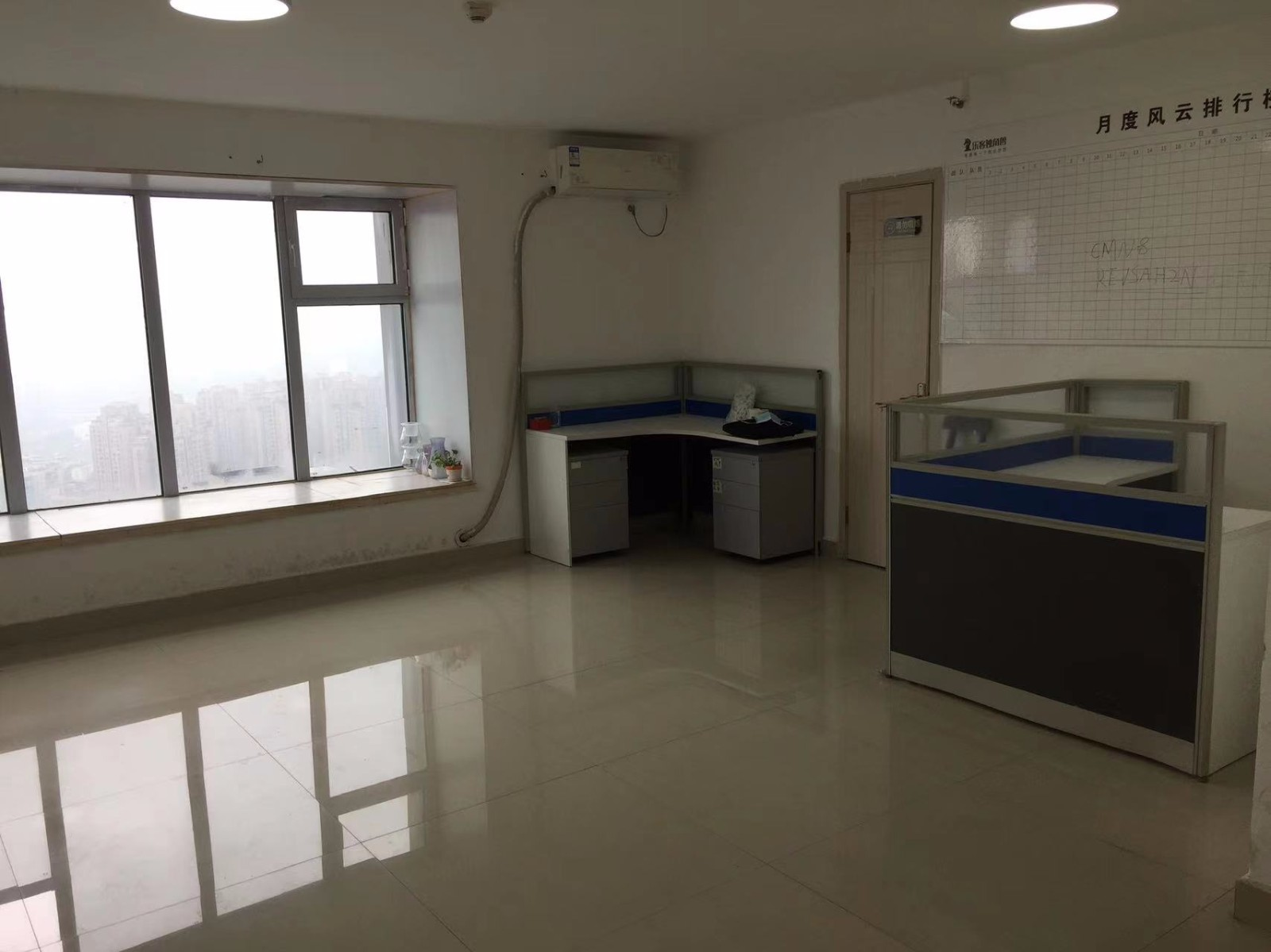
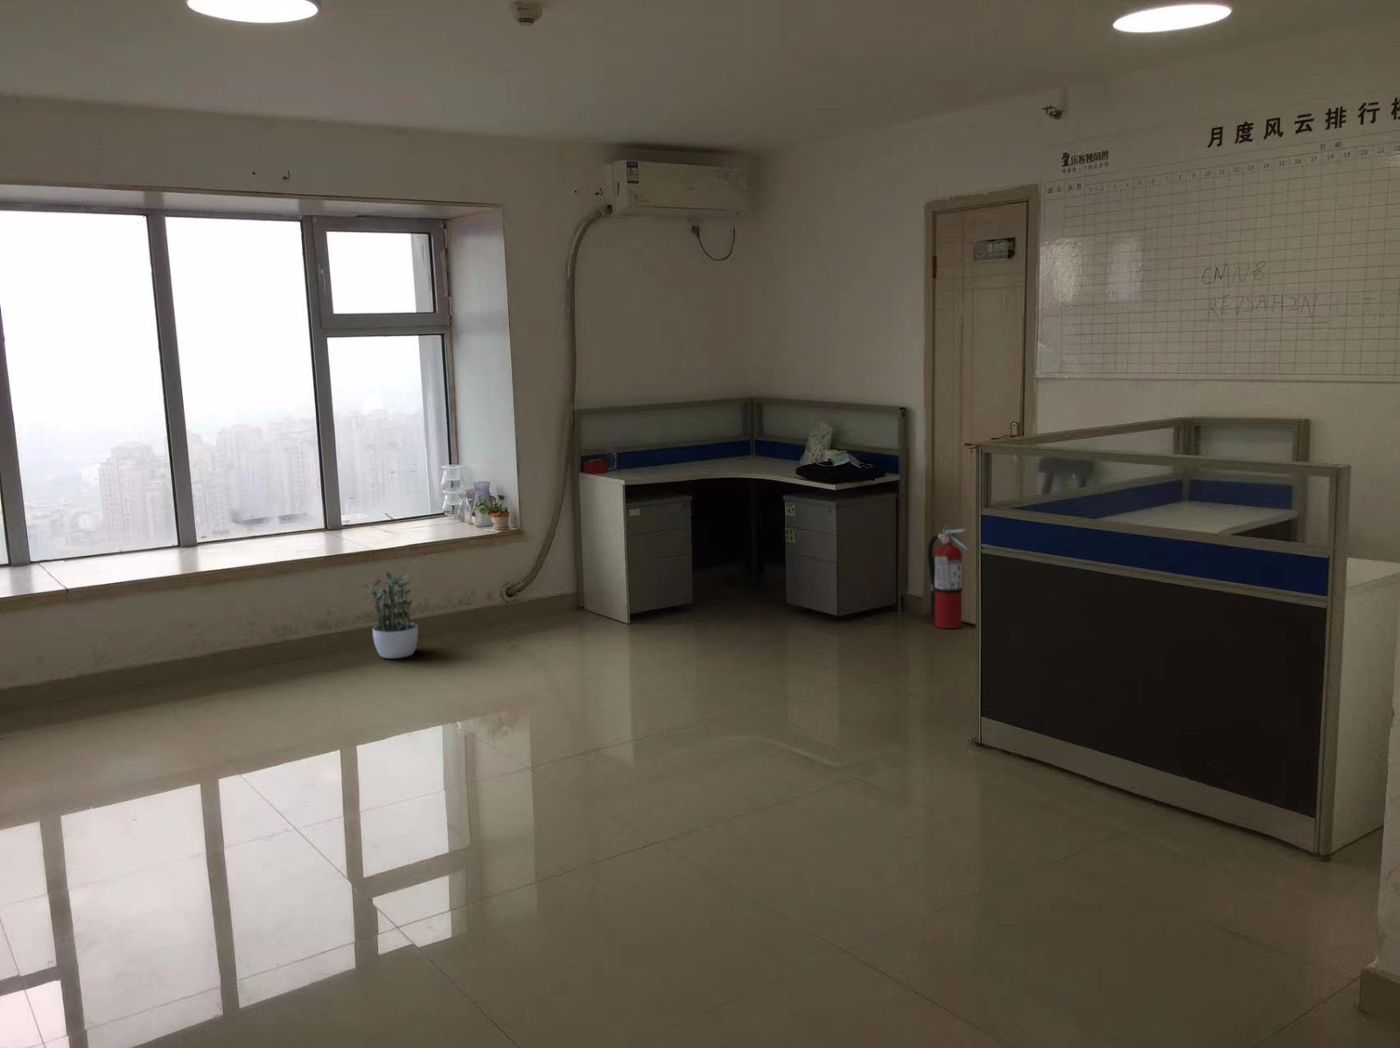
+ potted plant [363,571,420,659]
+ fire extinguisher [926,524,970,630]
